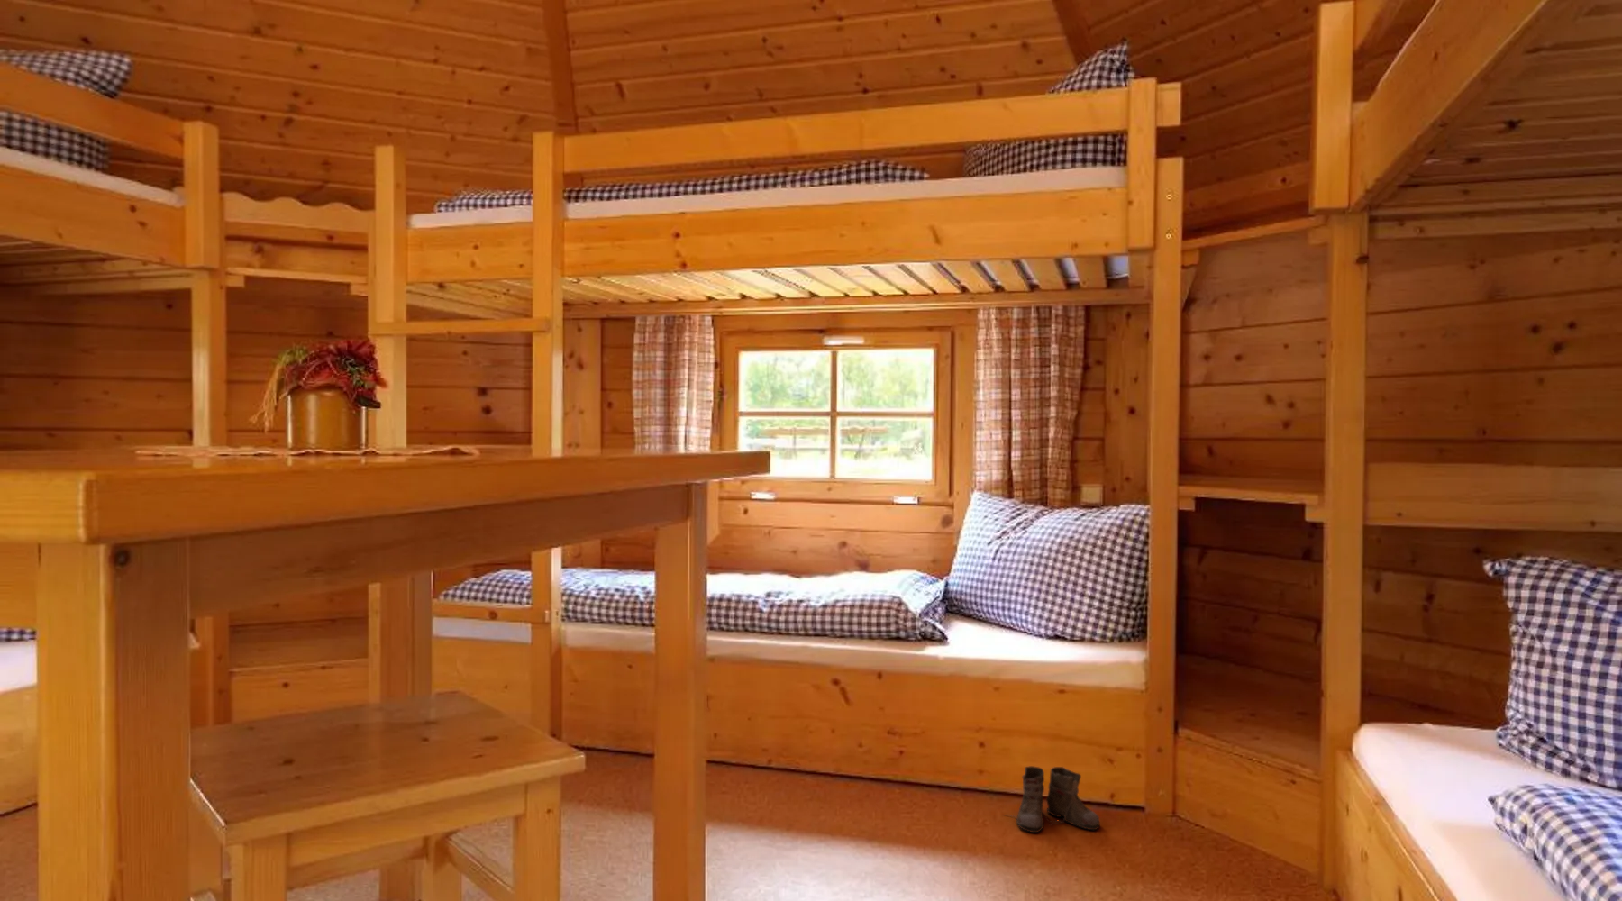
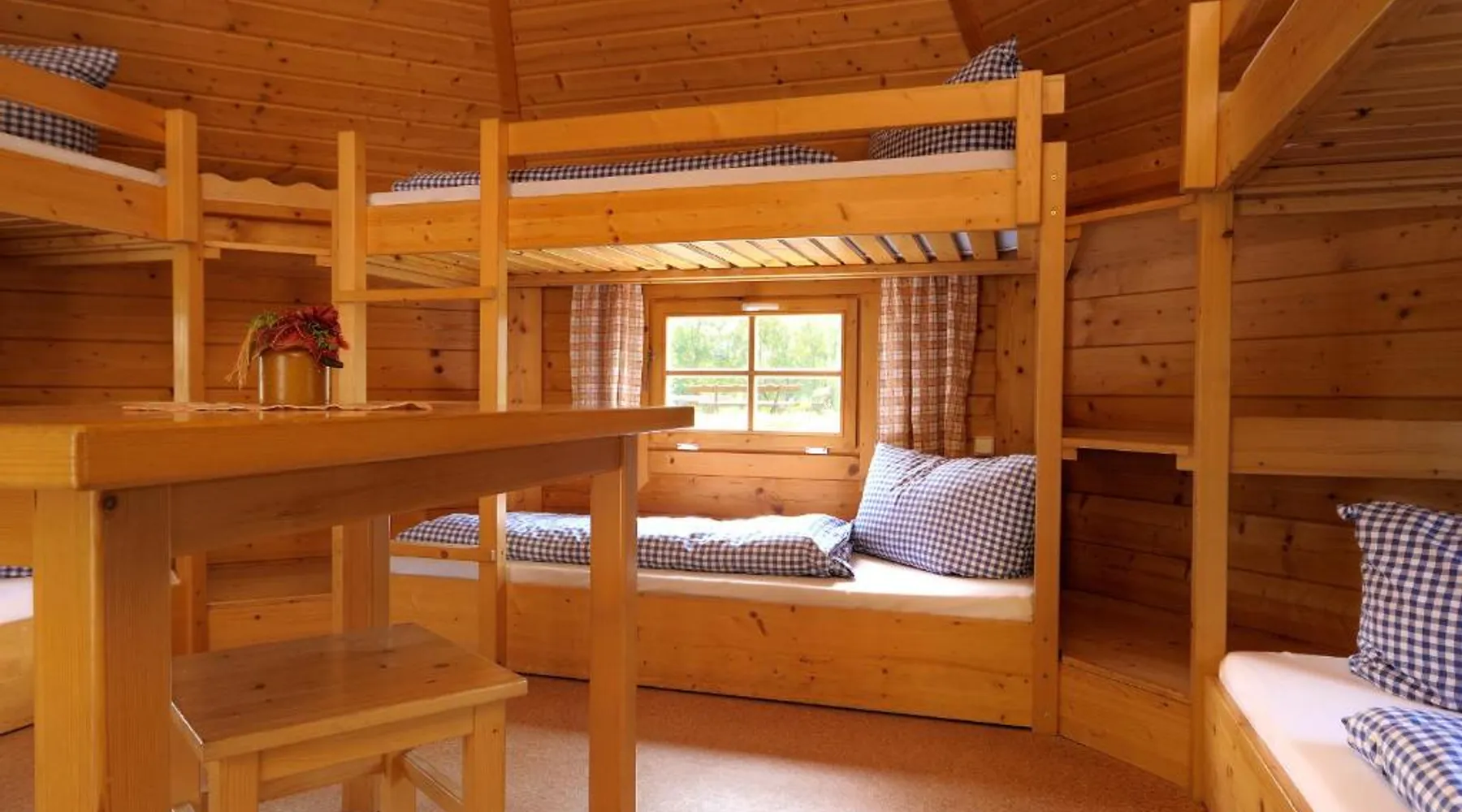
- boots [1001,765,1102,833]
